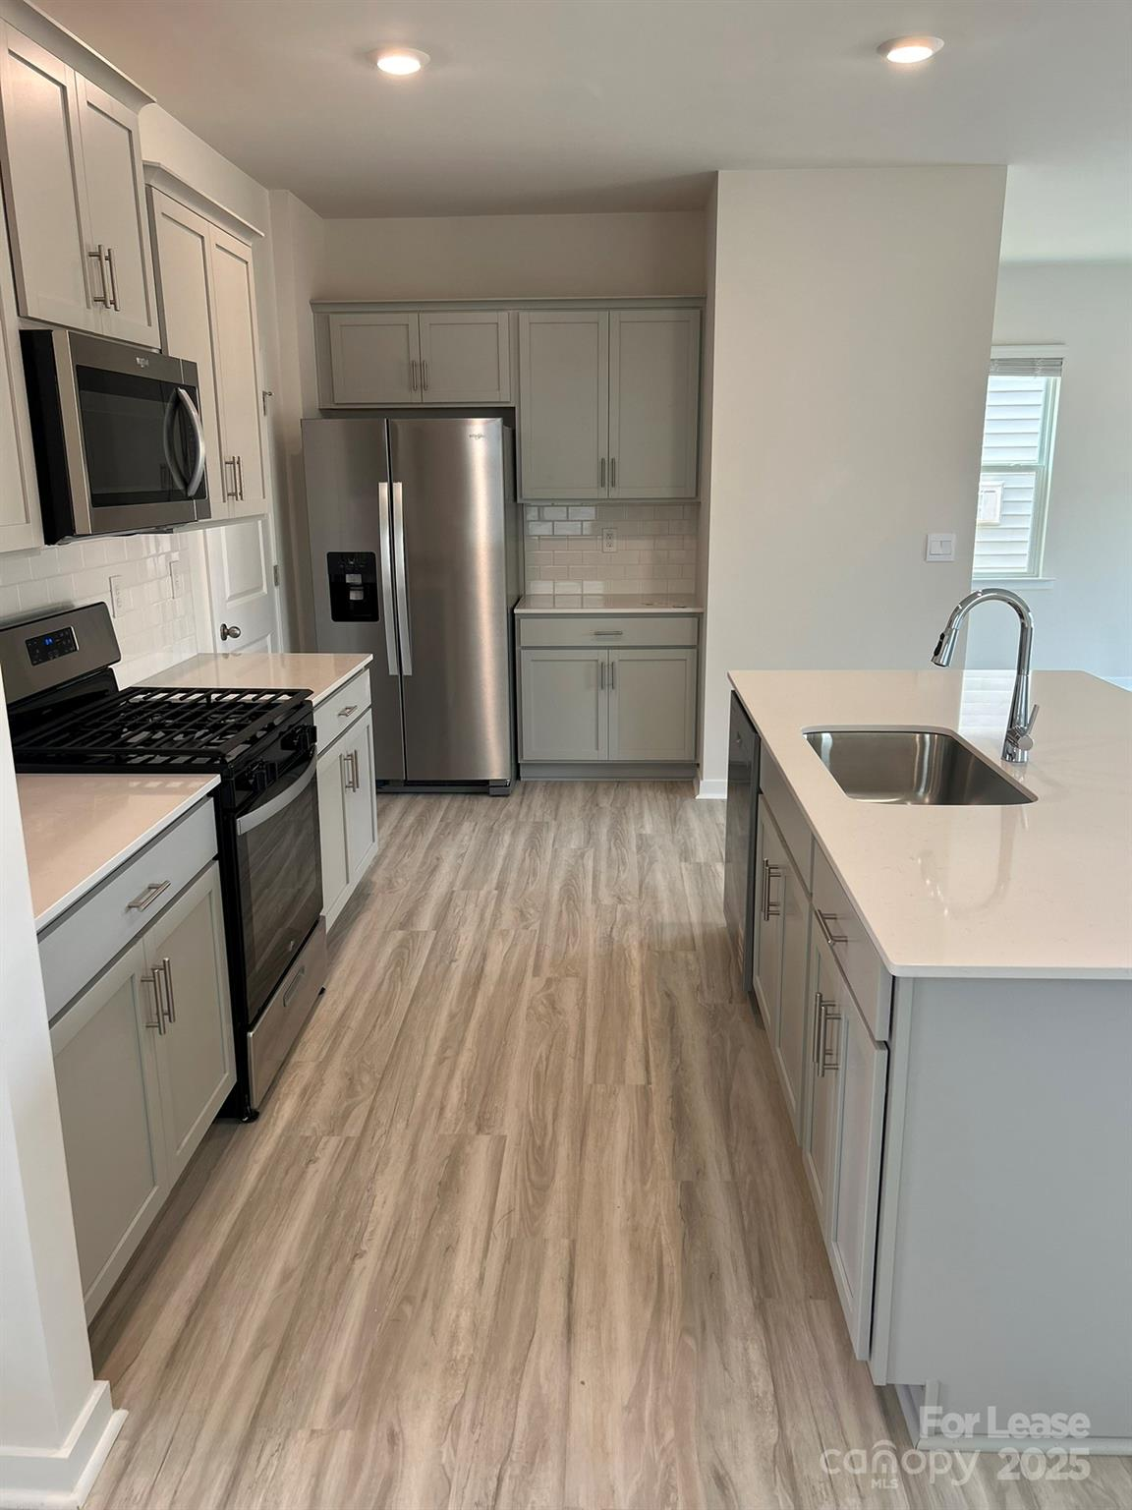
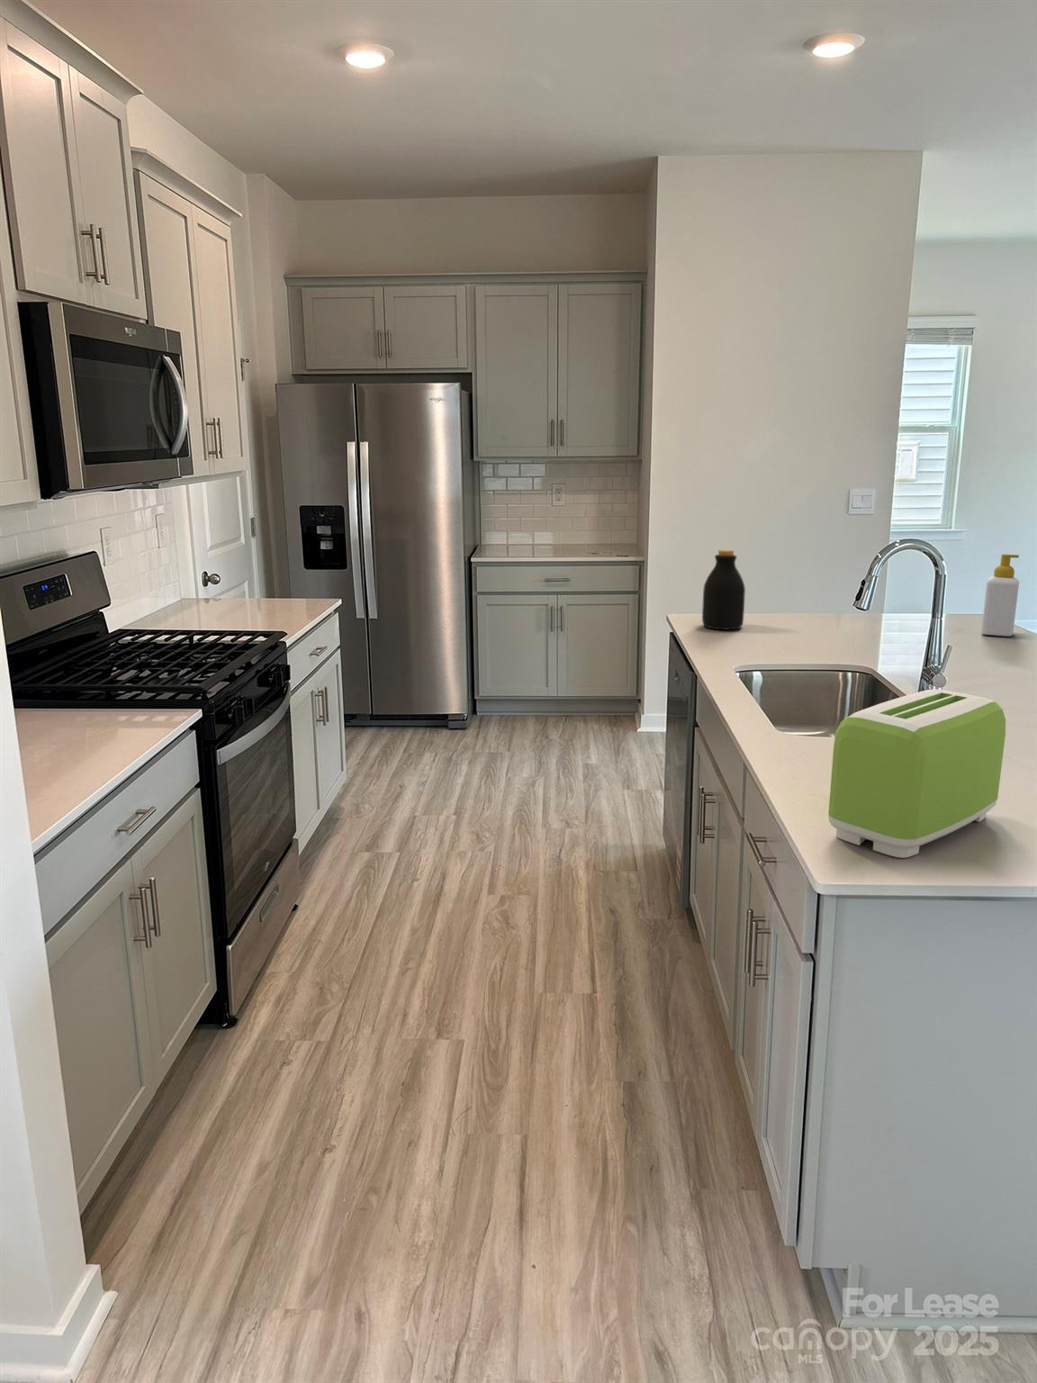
+ toaster [827,689,1006,859]
+ bottle [701,549,746,631]
+ soap bottle [980,553,1020,637]
